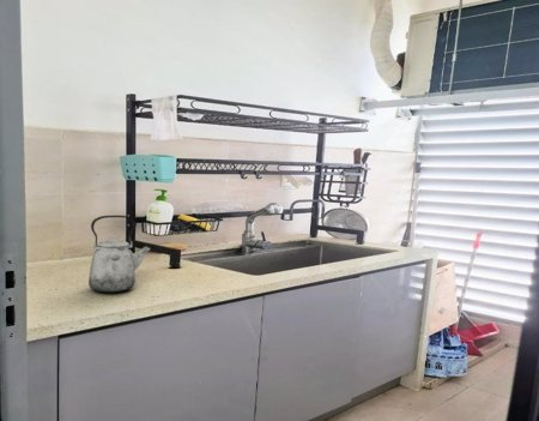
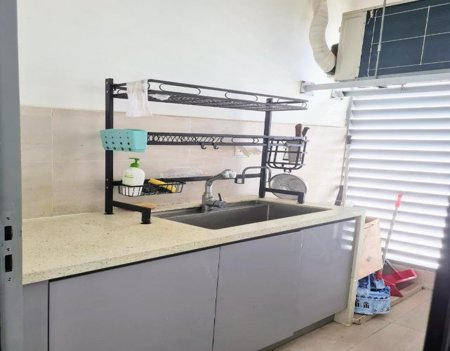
- kettle [87,215,152,294]
